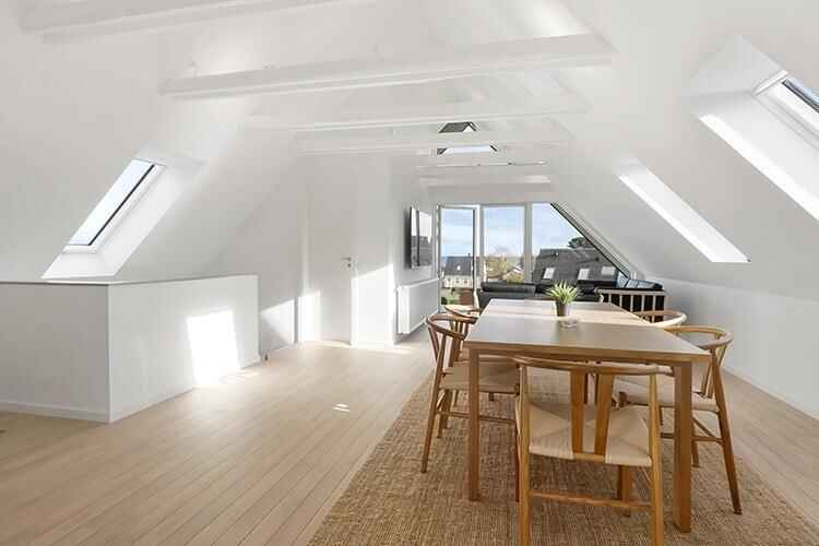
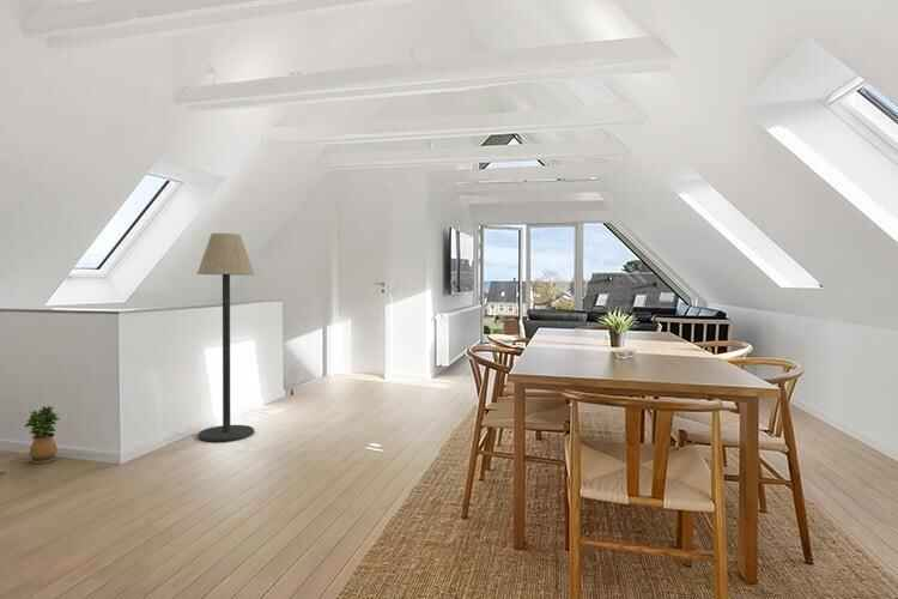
+ floor lamp [196,232,255,443]
+ potted plant [23,405,61,465]
